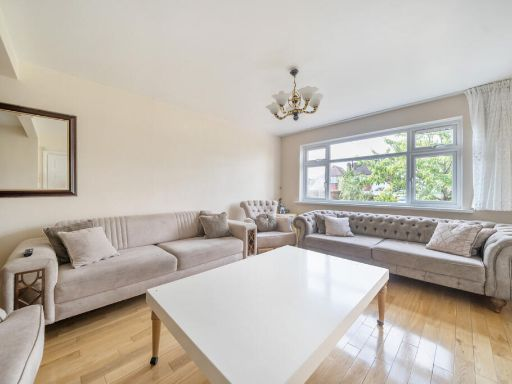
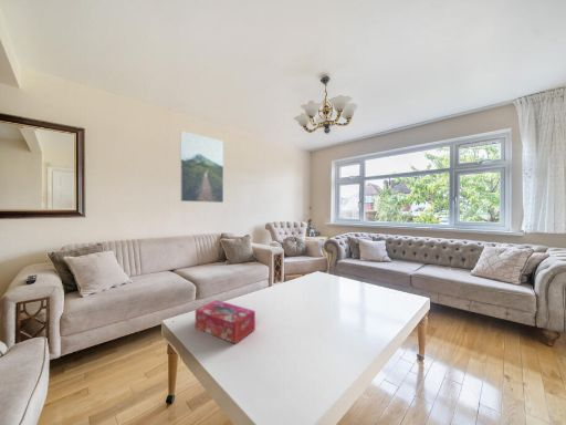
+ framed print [179,129,224,204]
+ tissue box [195,299,256,344]
